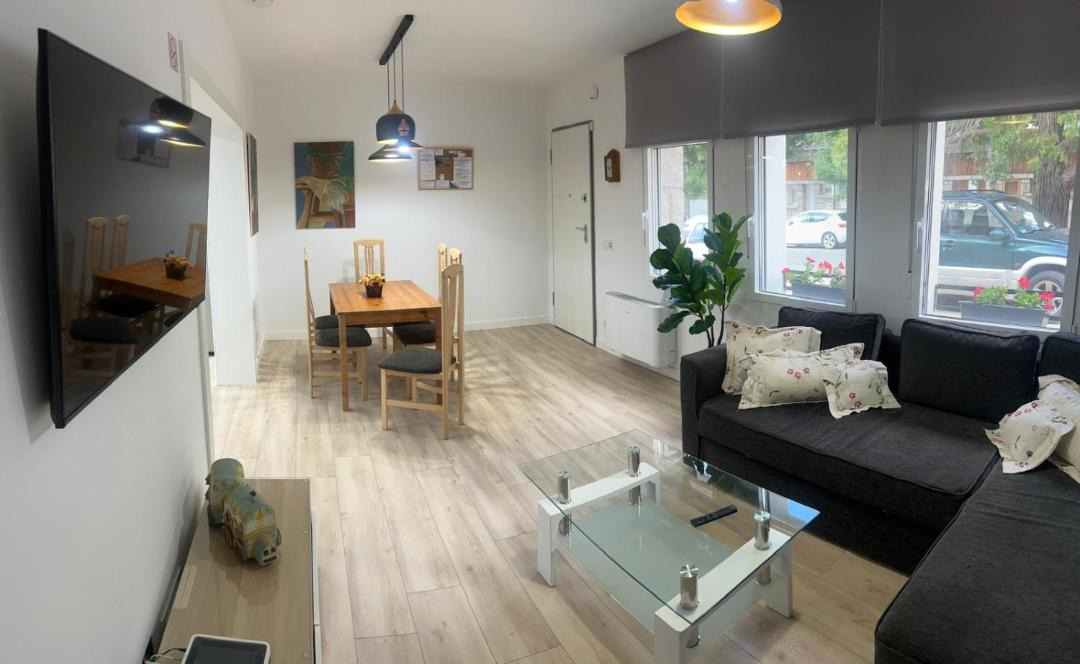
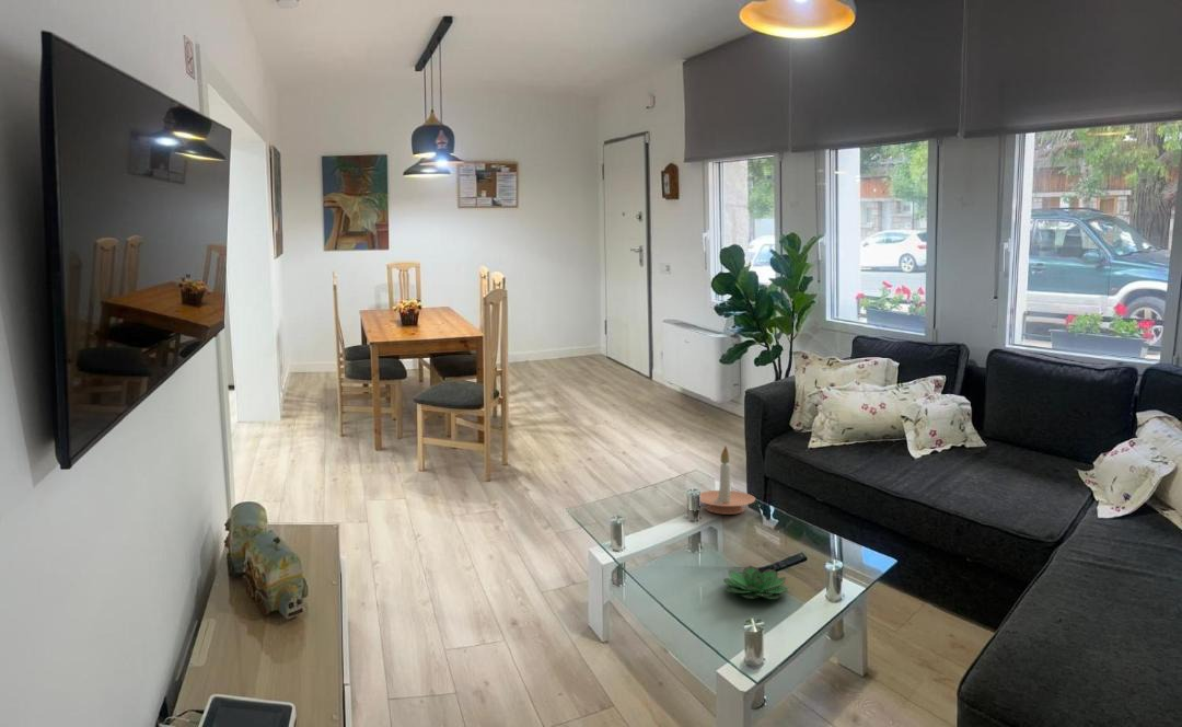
+ candle holder [699,445,756,516]
+ succulent plant [722,565,790,600]
